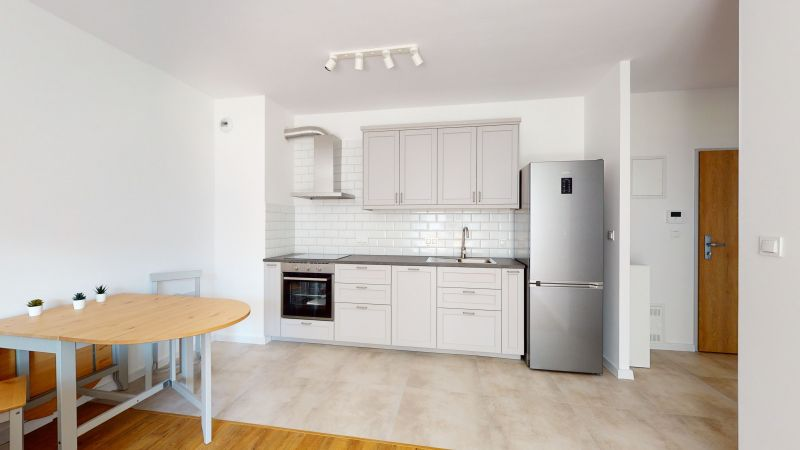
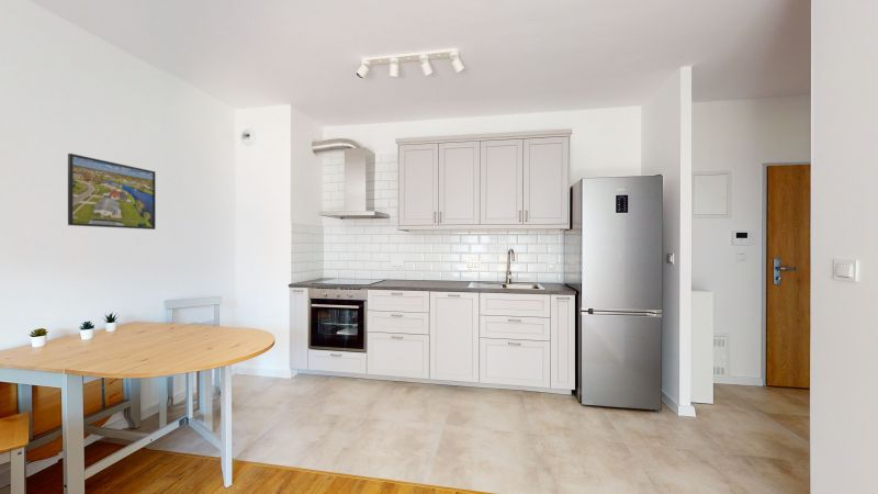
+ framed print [67,153,157,231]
